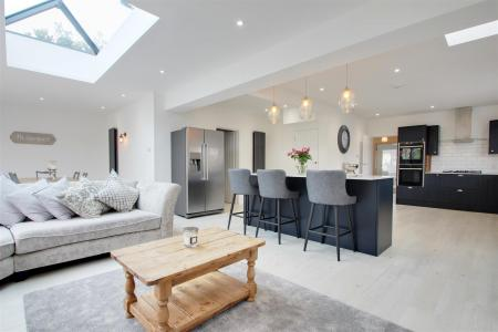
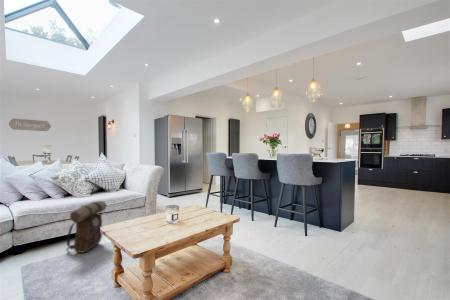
+ backpack [66,200,108,254]
